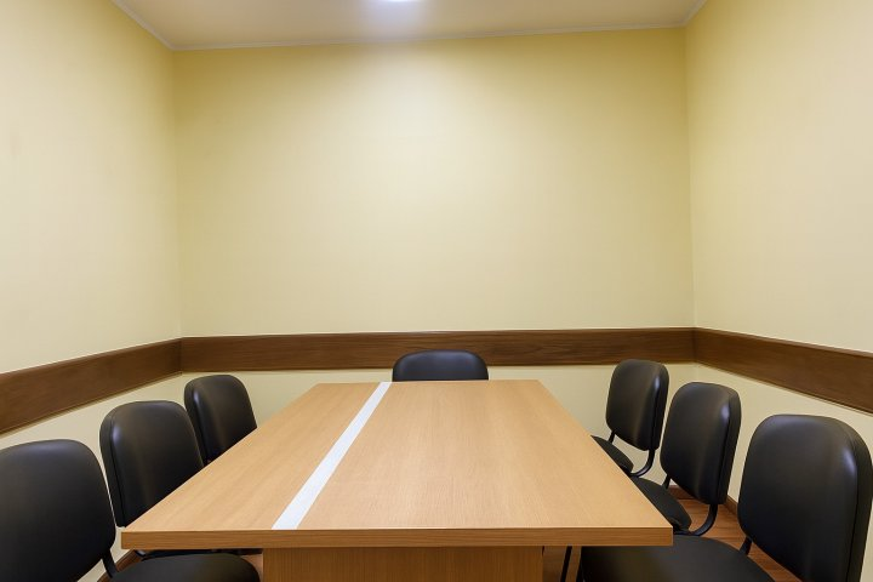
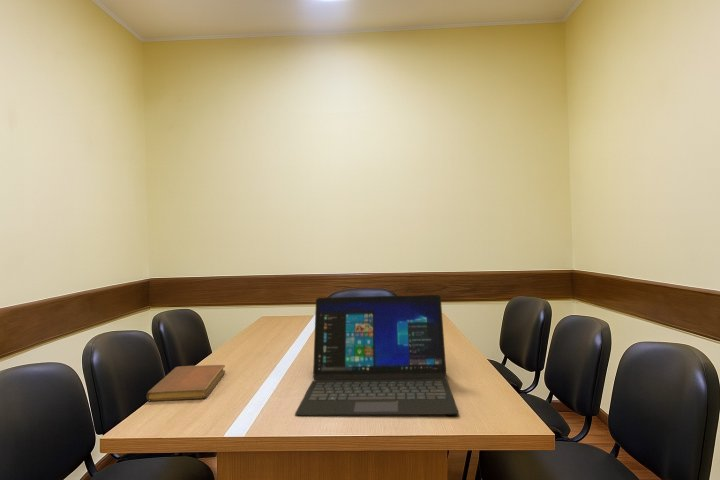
+ notebook [146,364,226,402]
+ laptop [294,294,460,417]
